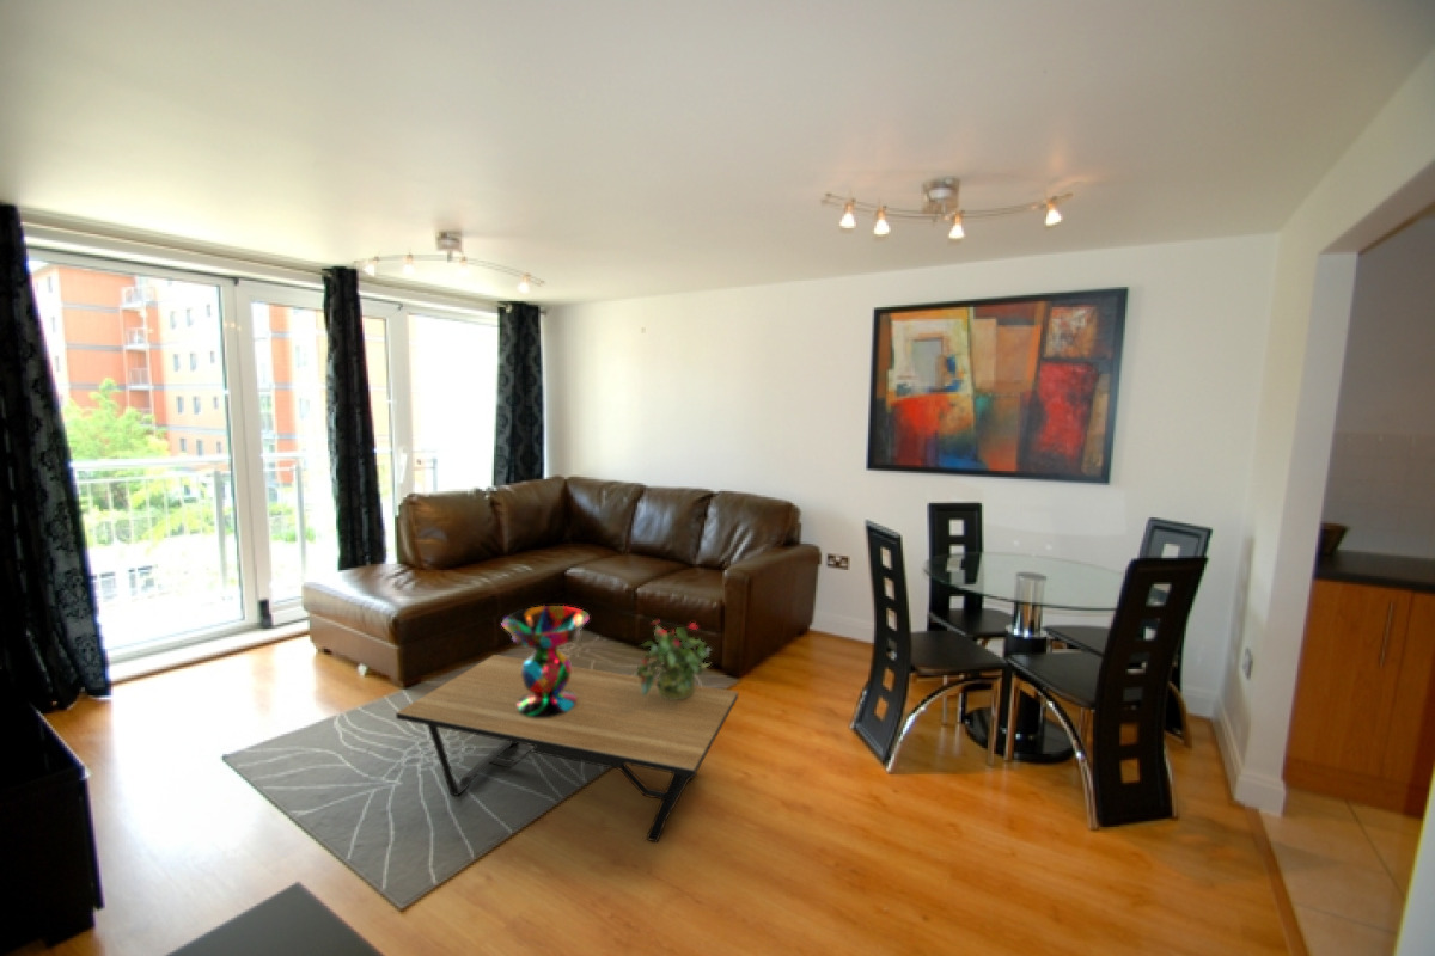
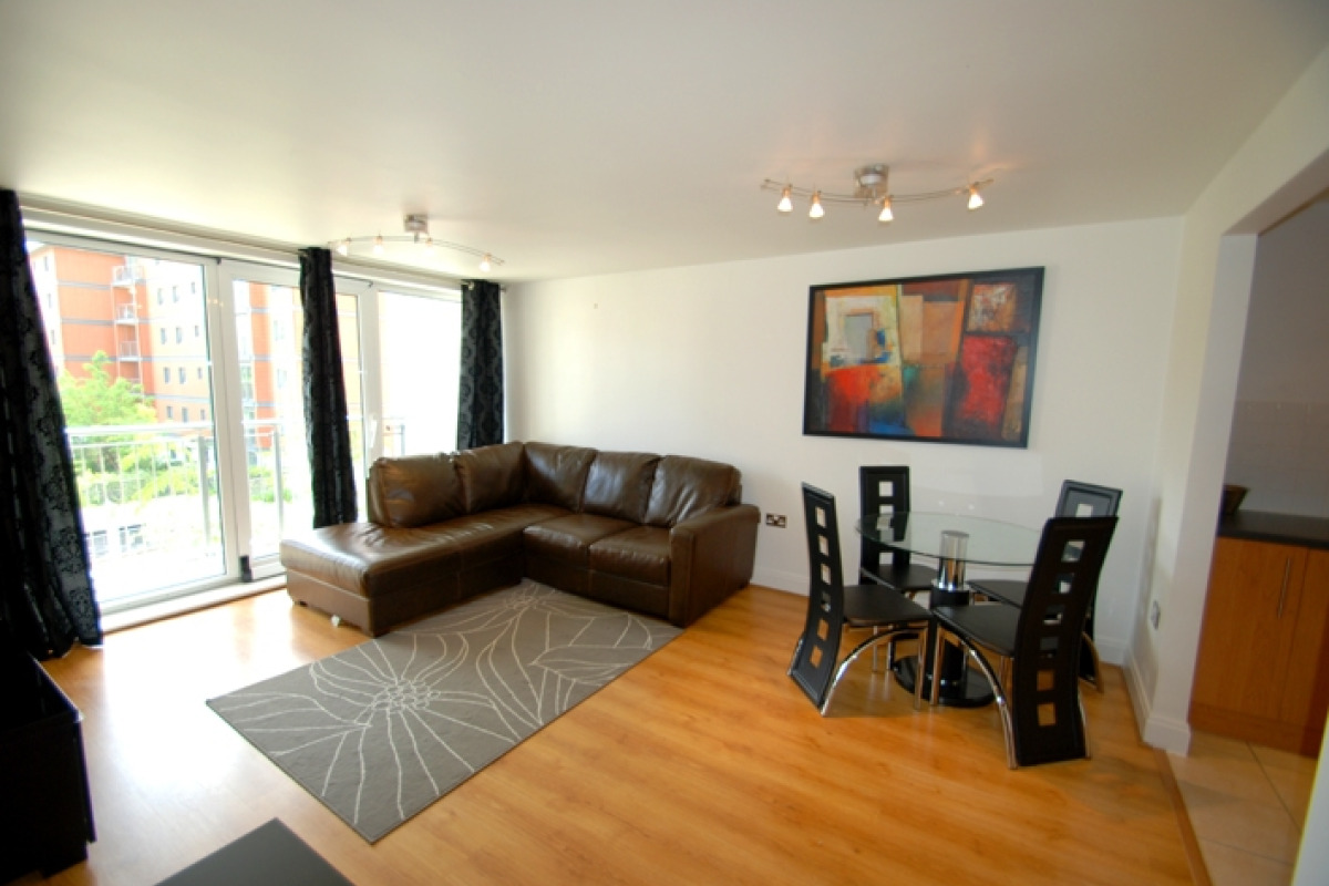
- decorative bowl [501,605,591,718]
- potted plant [634,619,715,700]
- coffee table [395,654,739,844]
